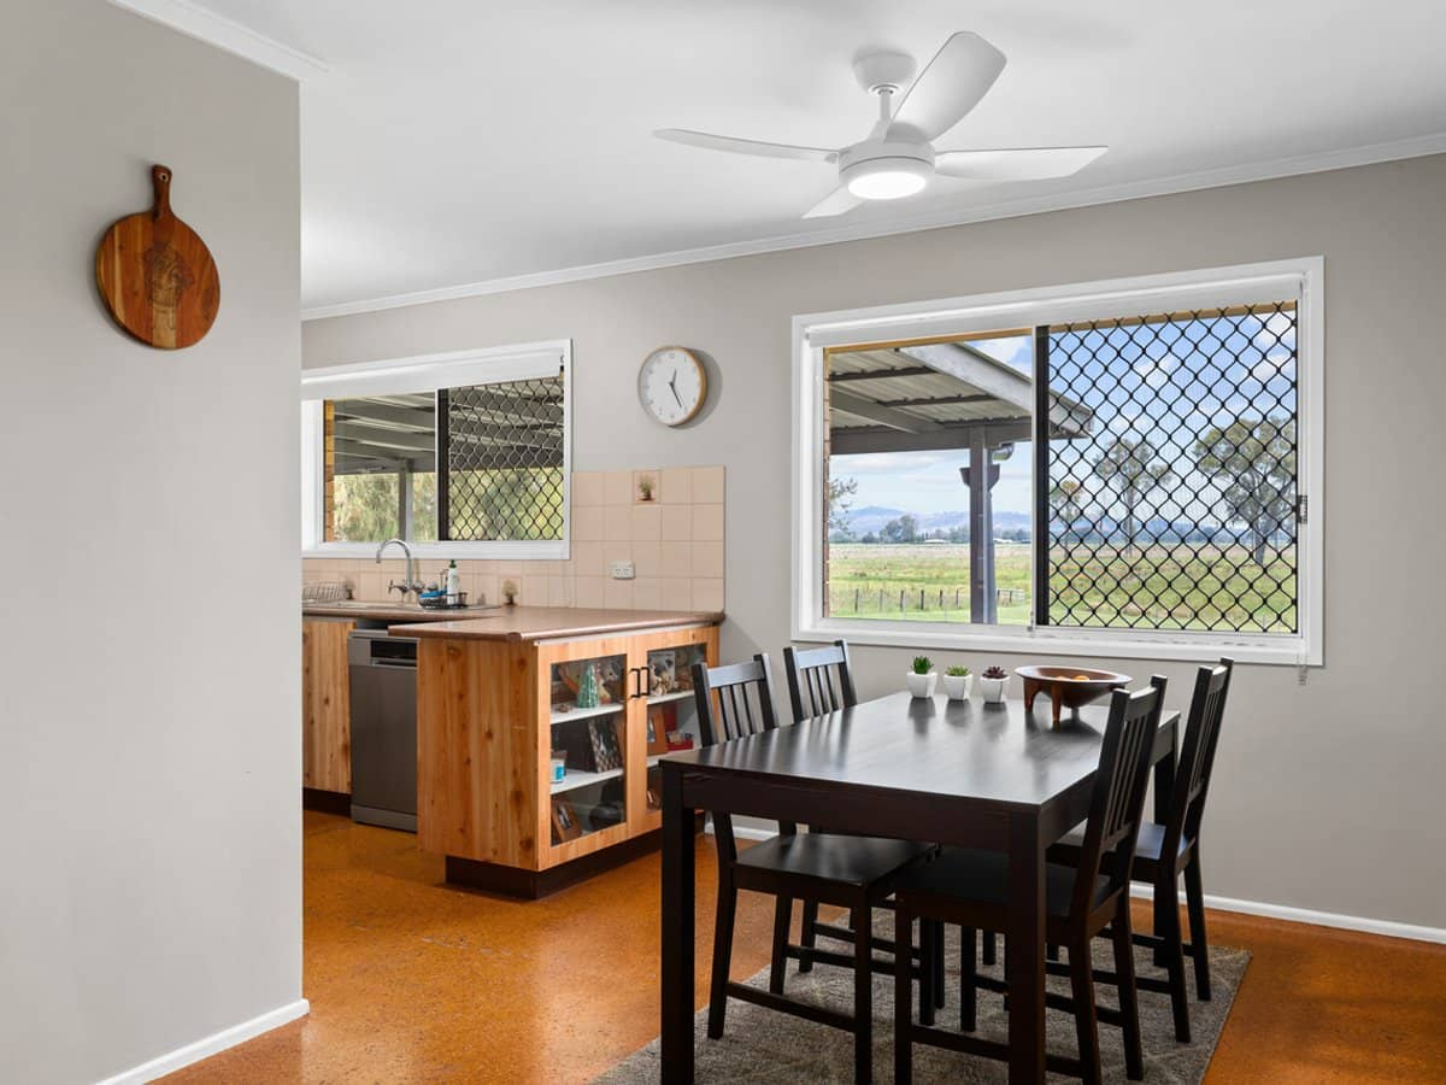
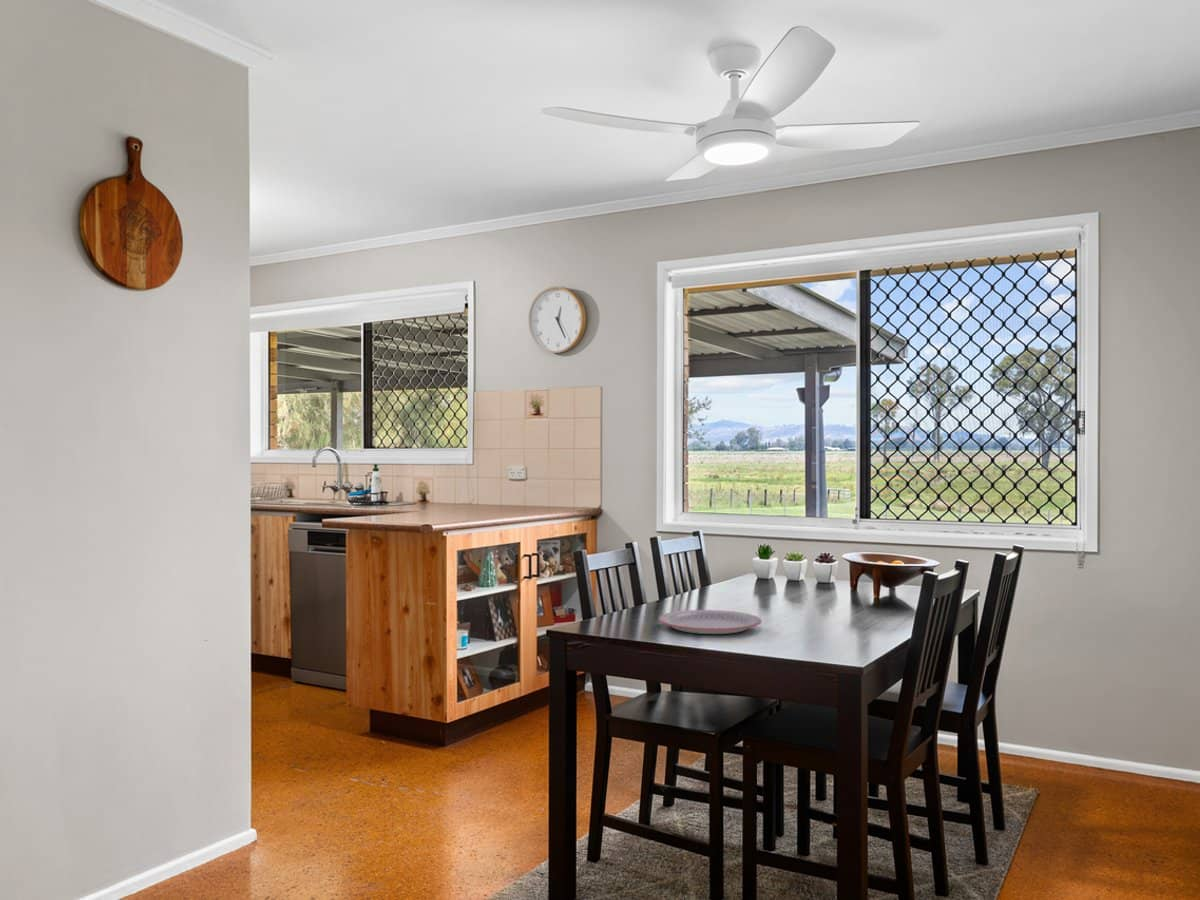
+ plate [657,609,762,635]
